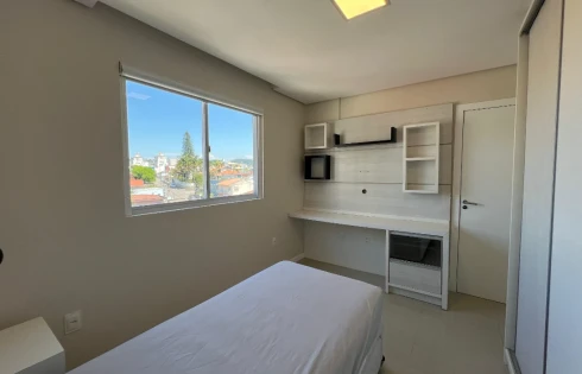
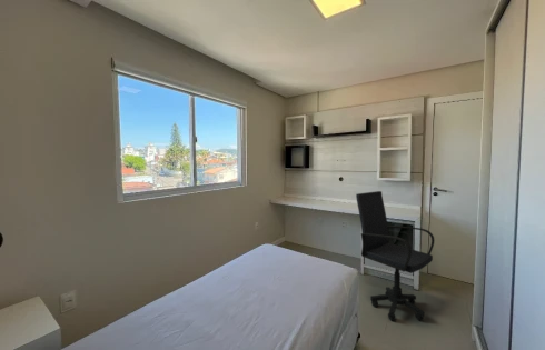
+ office chair [355,190,436,322]
